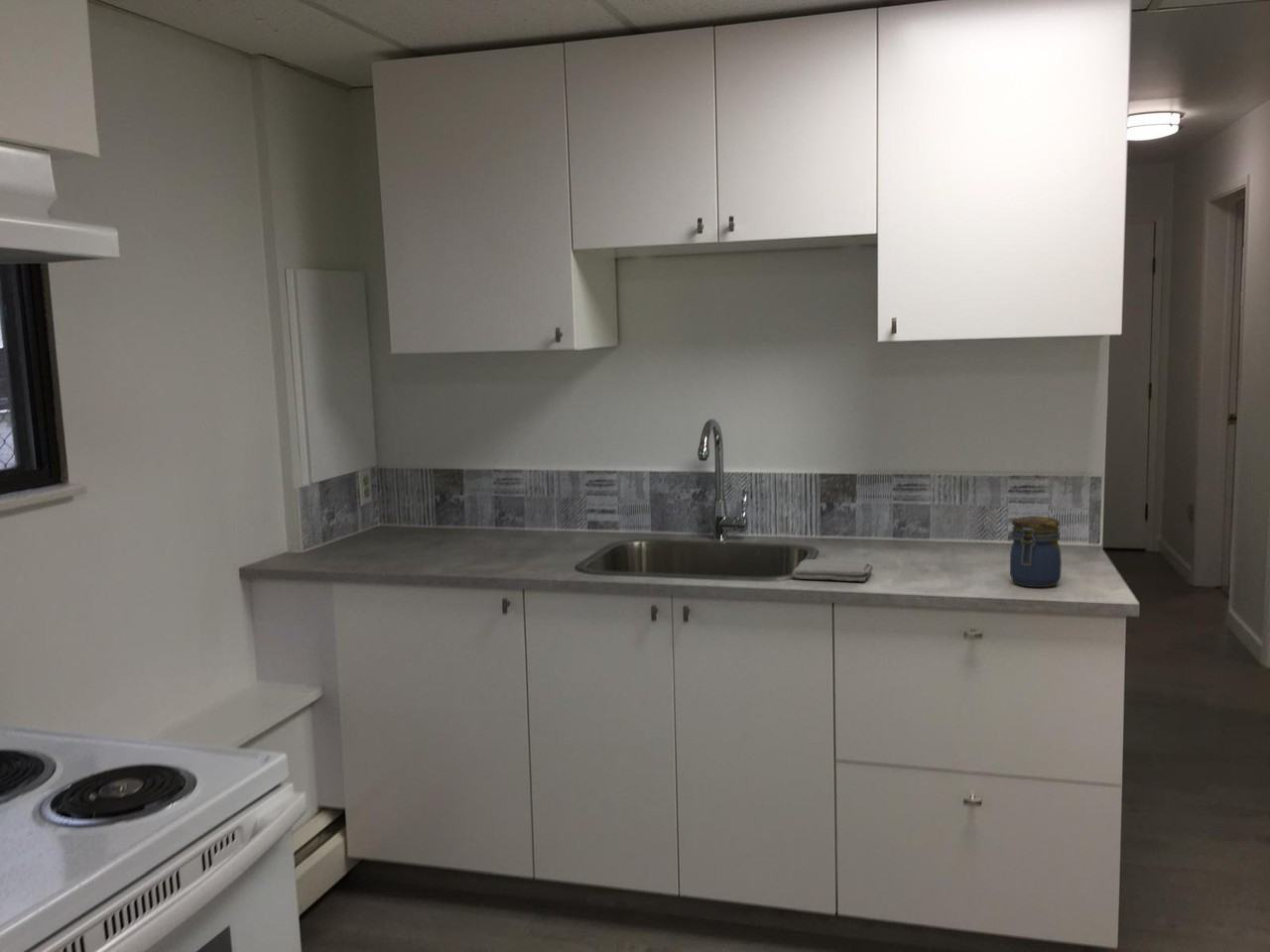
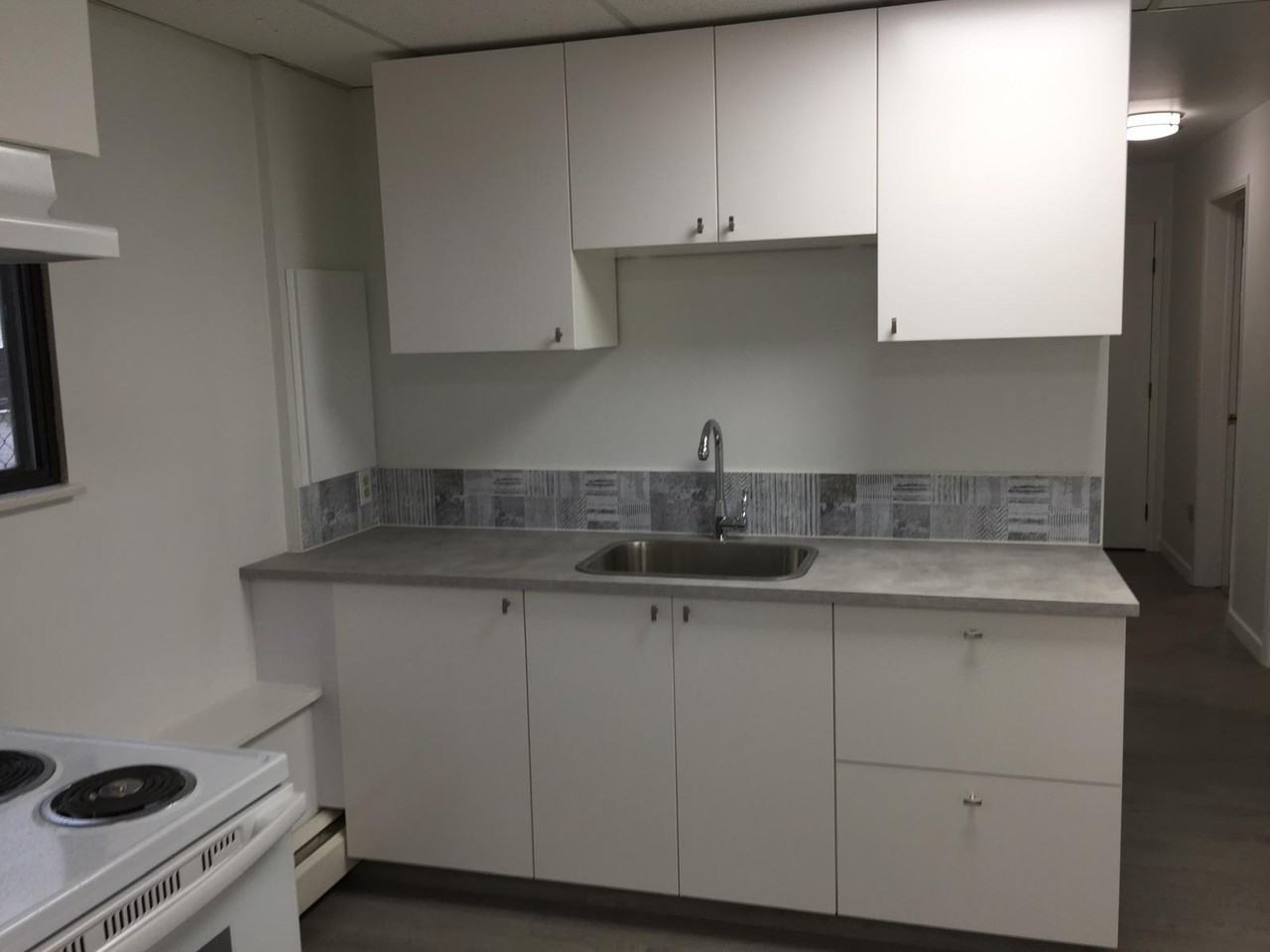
- jar [1009,515,1063,588]
- washcloth [792,558,874,582]
